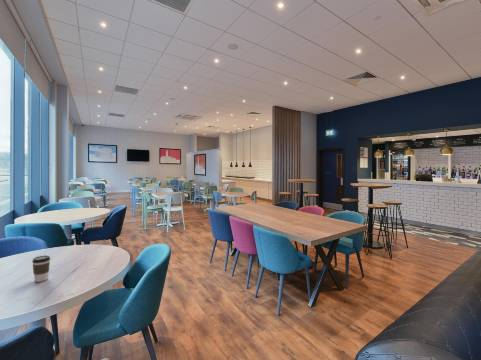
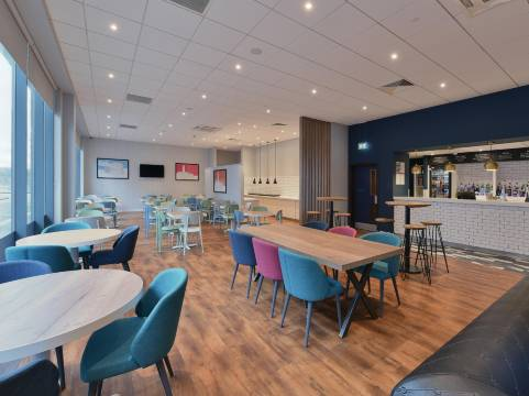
- coffee cup [31,254,51,283]
